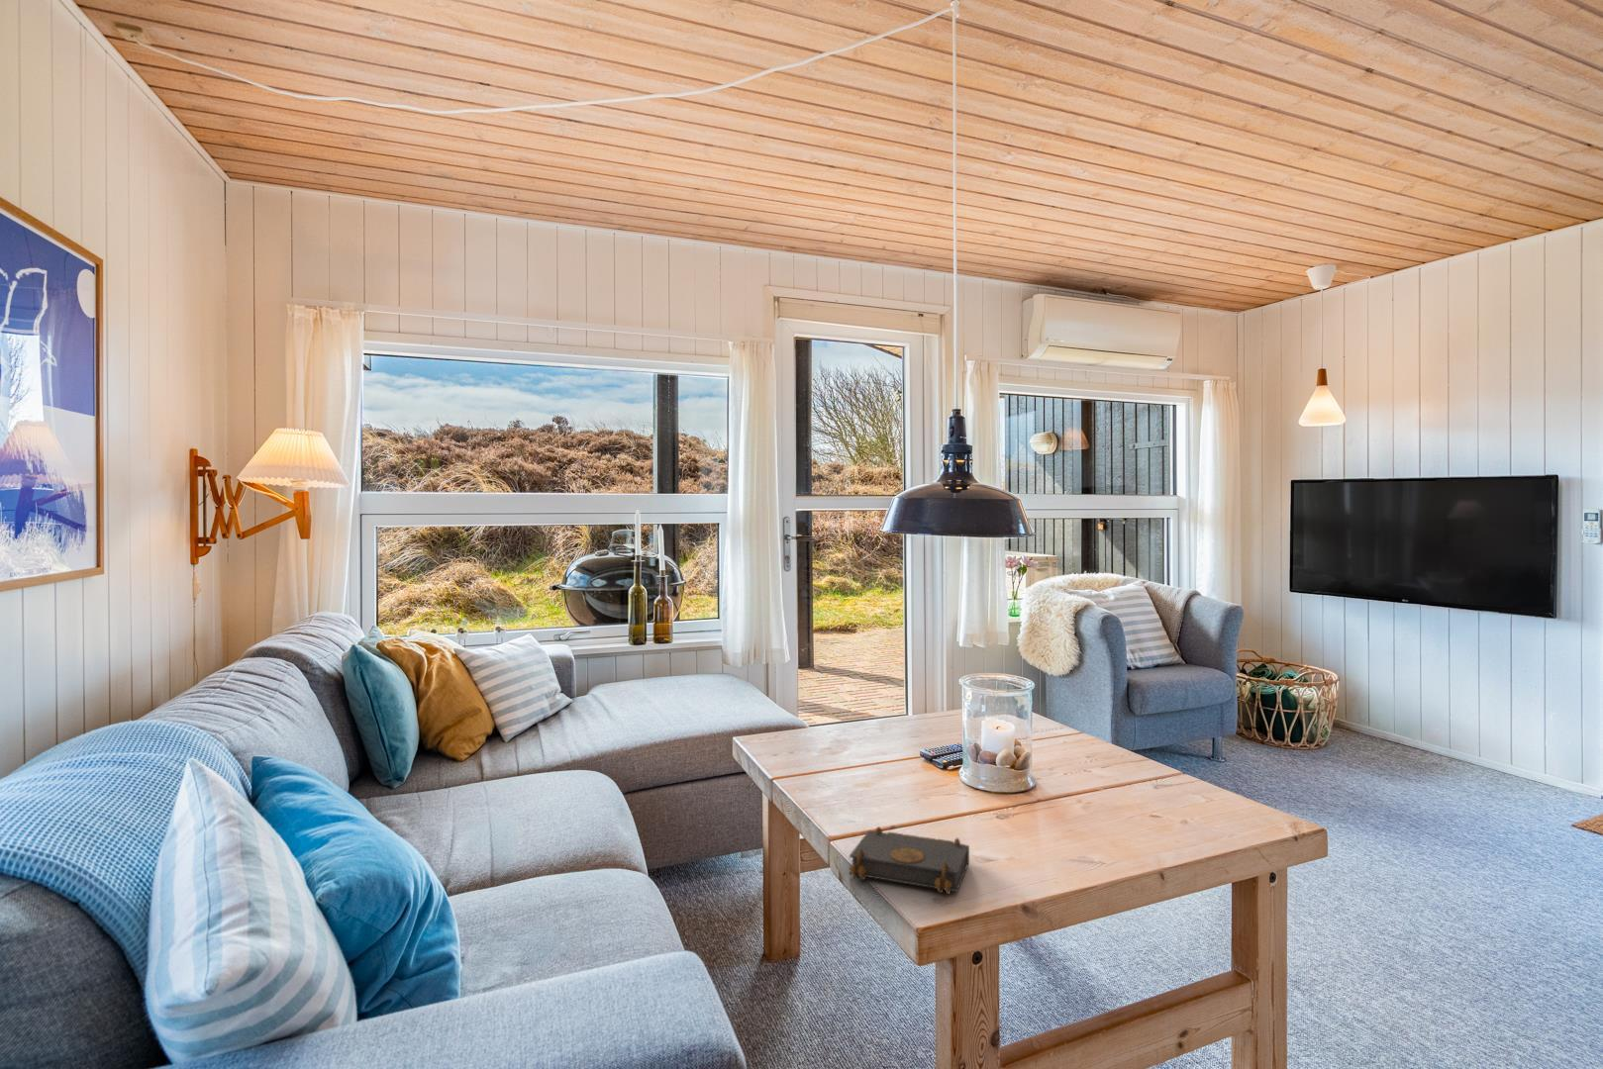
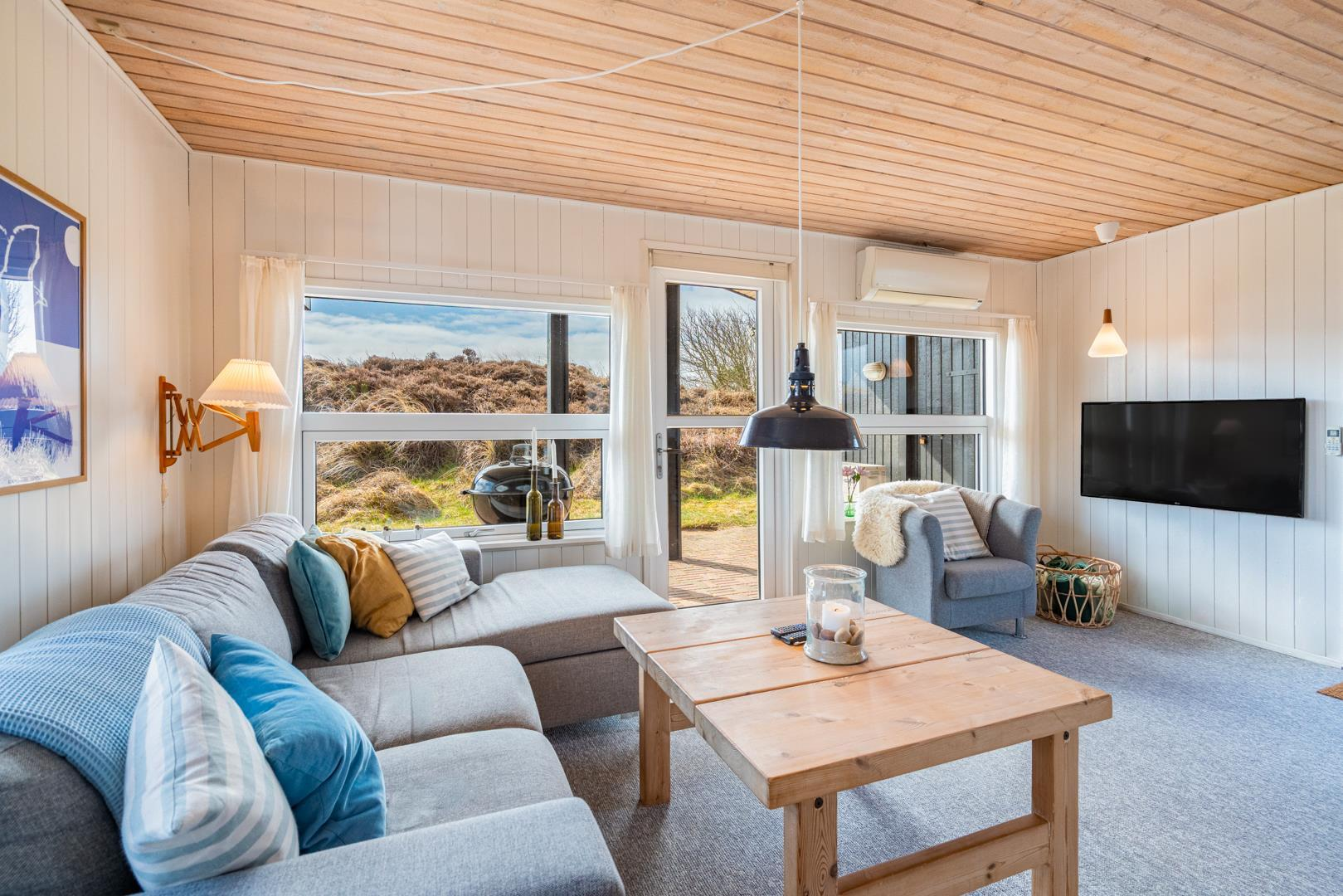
- book [849,826,970,895]
